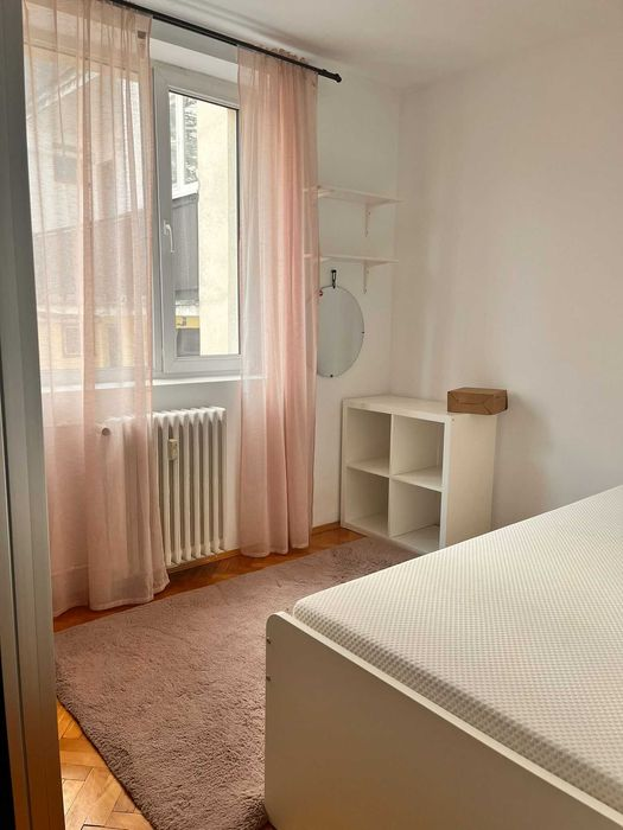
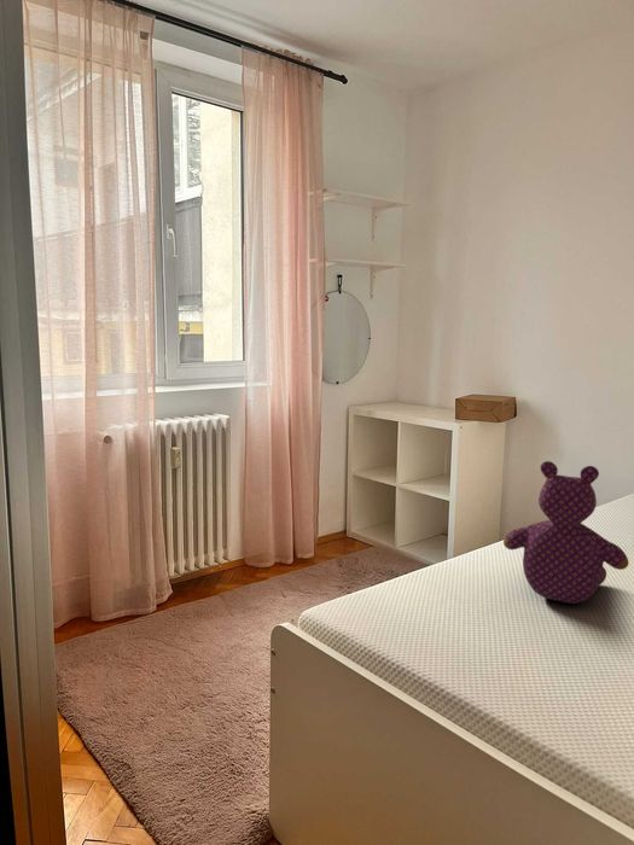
+ teddy bear [502,460,630,605]
